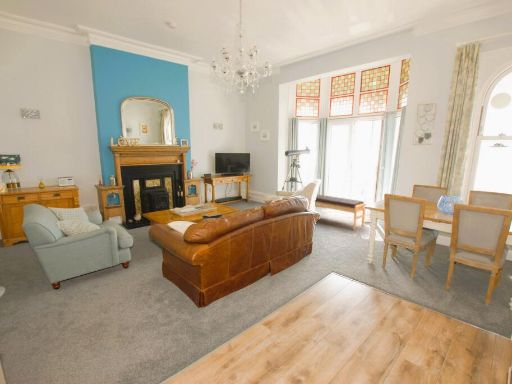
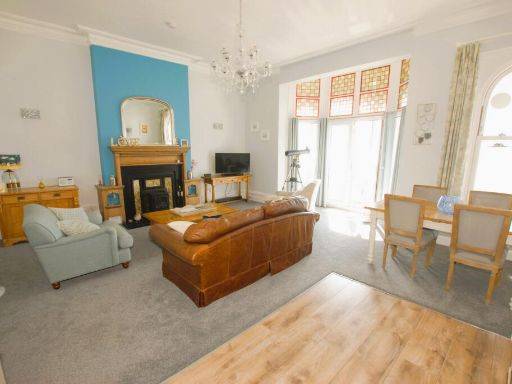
- bench [314,193,367,231]
